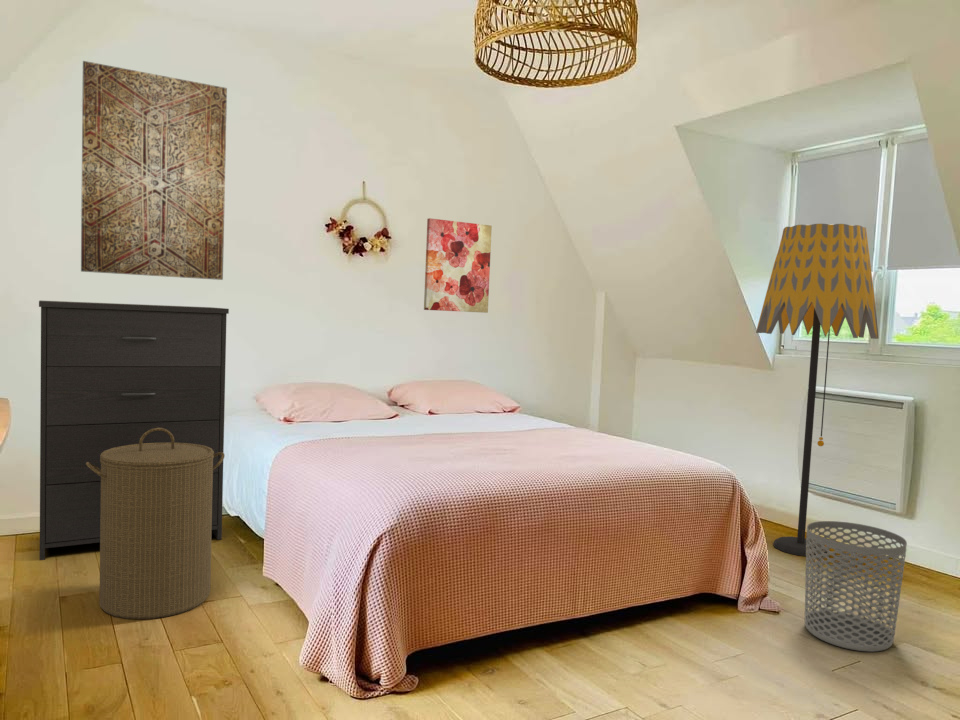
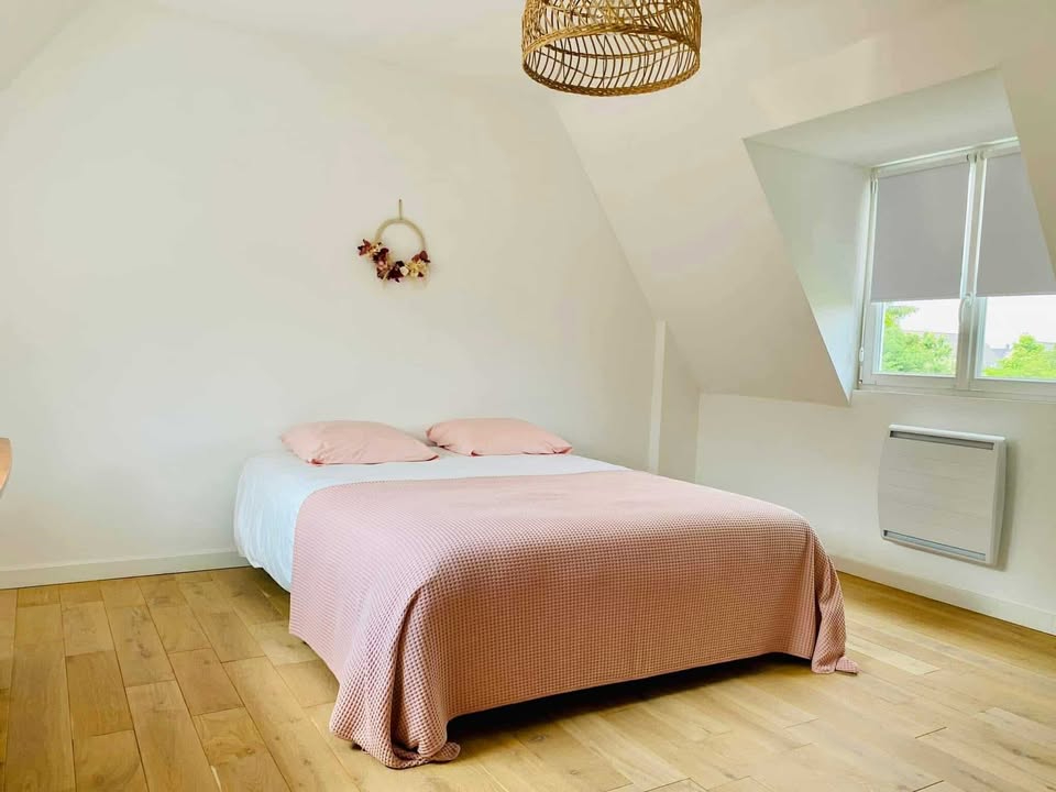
- wall art [423,217,493,314]
- floor lamp [755,223,880,557]
- laundry hamper [86,428,225,620]
- wall art [80,60,228,281]
- dresser [38,300,230,561]
- waste bin [804,520,908,653]
